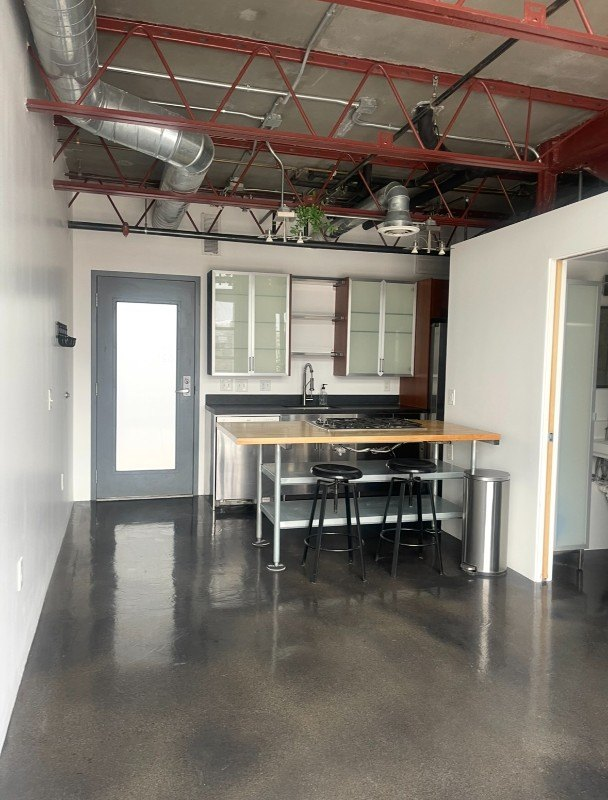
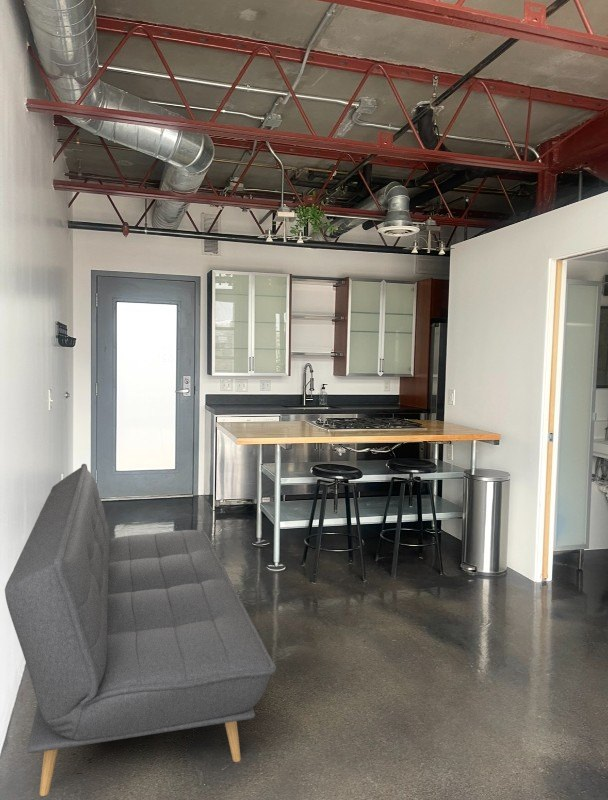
+ sofa [4,463,277,797]
